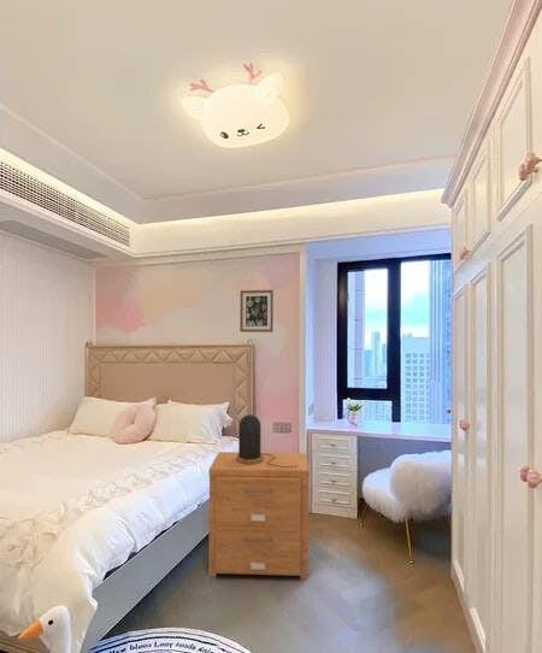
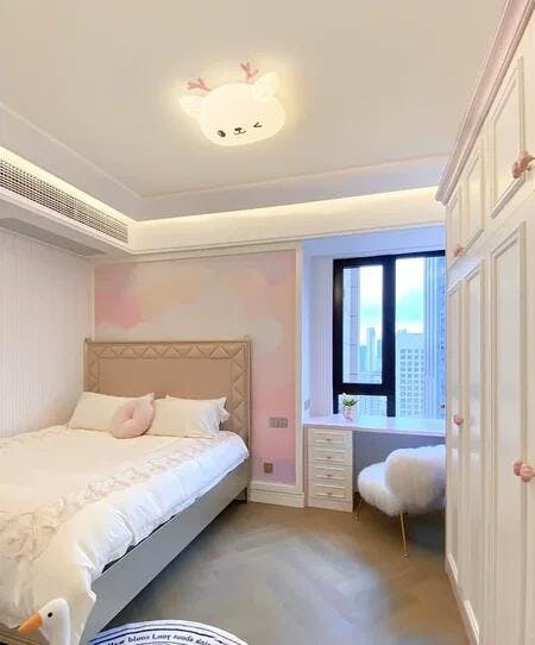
- nightstand [207,451,311,581]
- table lamp [236,413,293,467]
- wall art [238,289,275,334]
